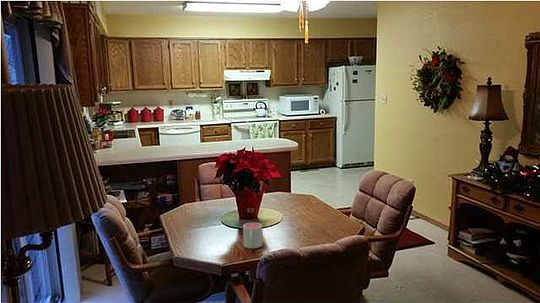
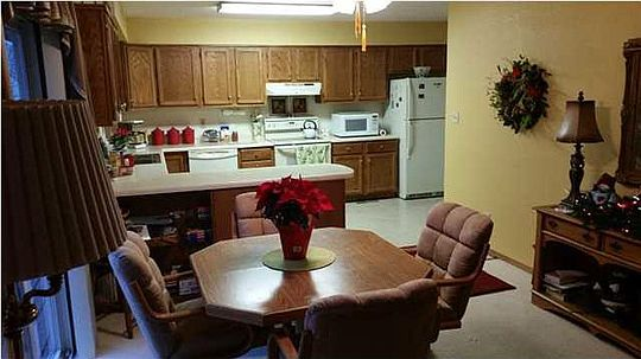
- mug [242,222,263,249]
